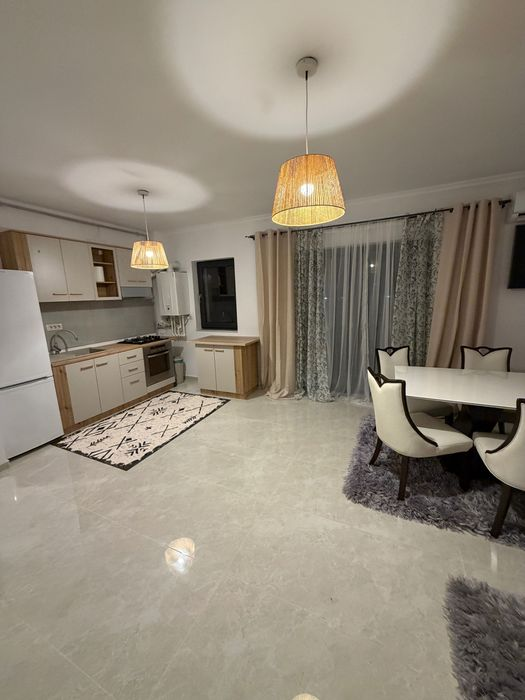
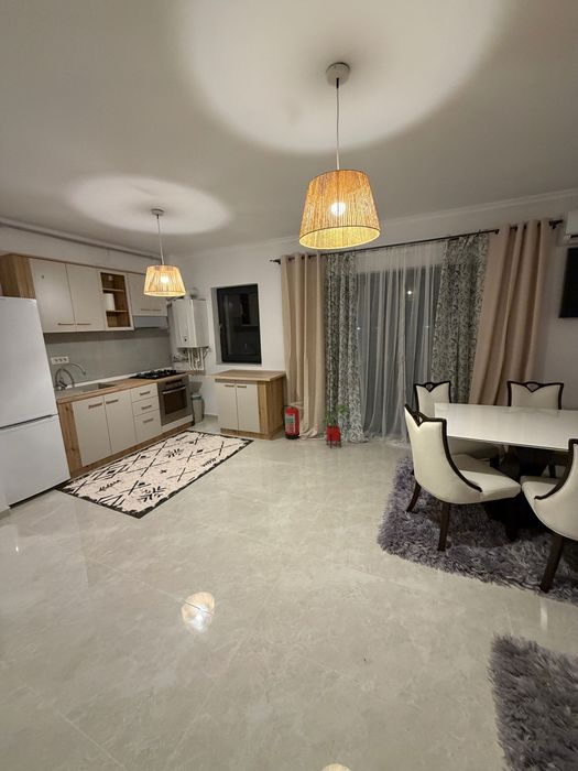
+ house plant [321,403,351,449]
+ fire extinguisher [280,401,305,441]
